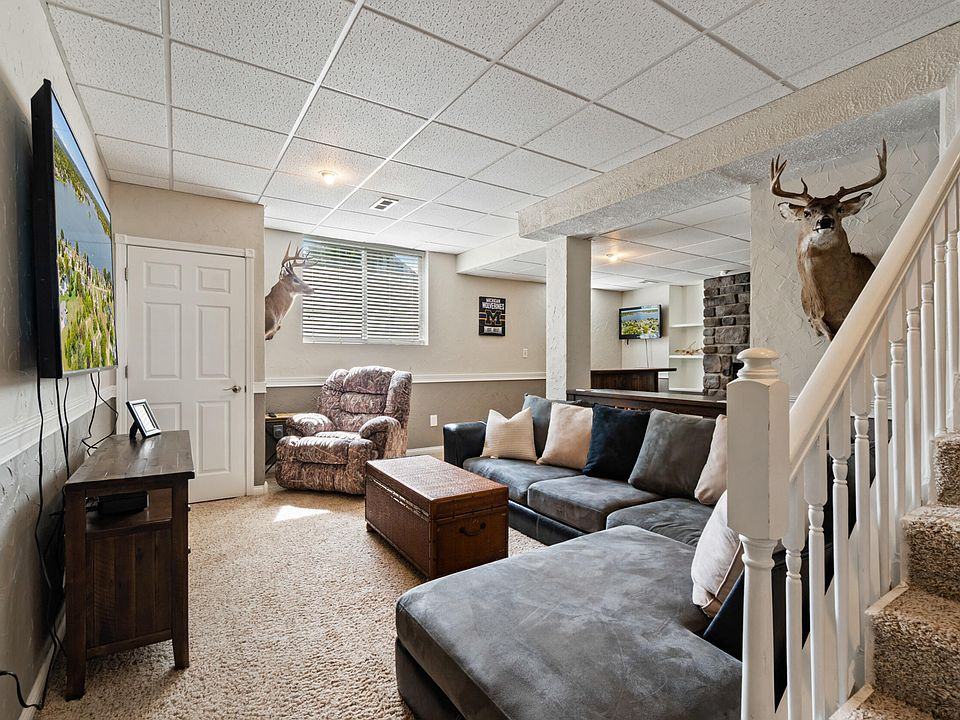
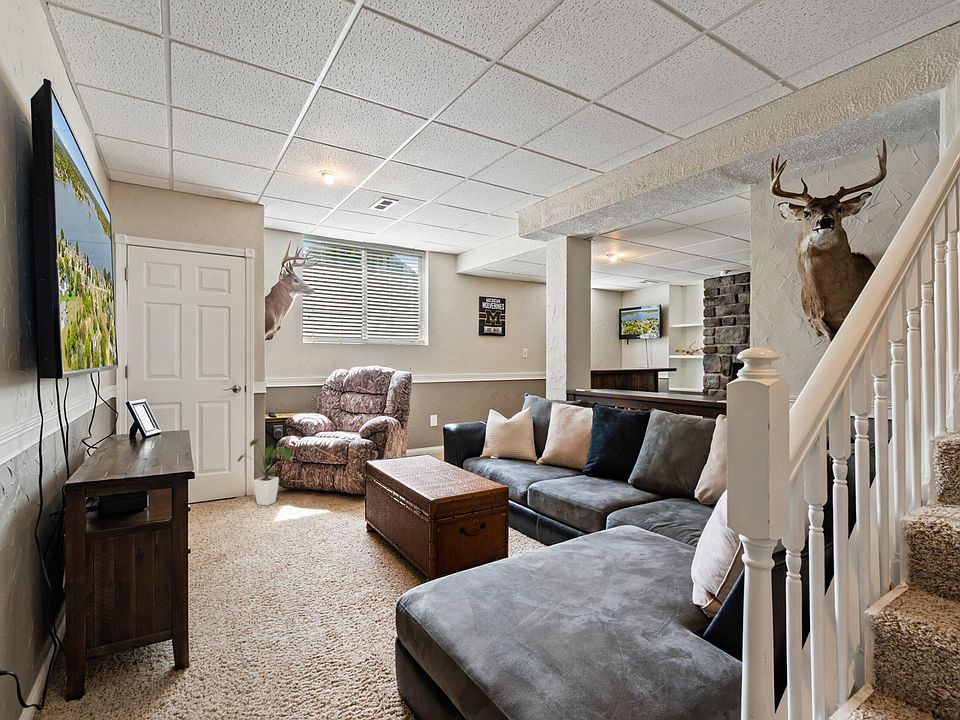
+ house plant [237,438,294,506]
